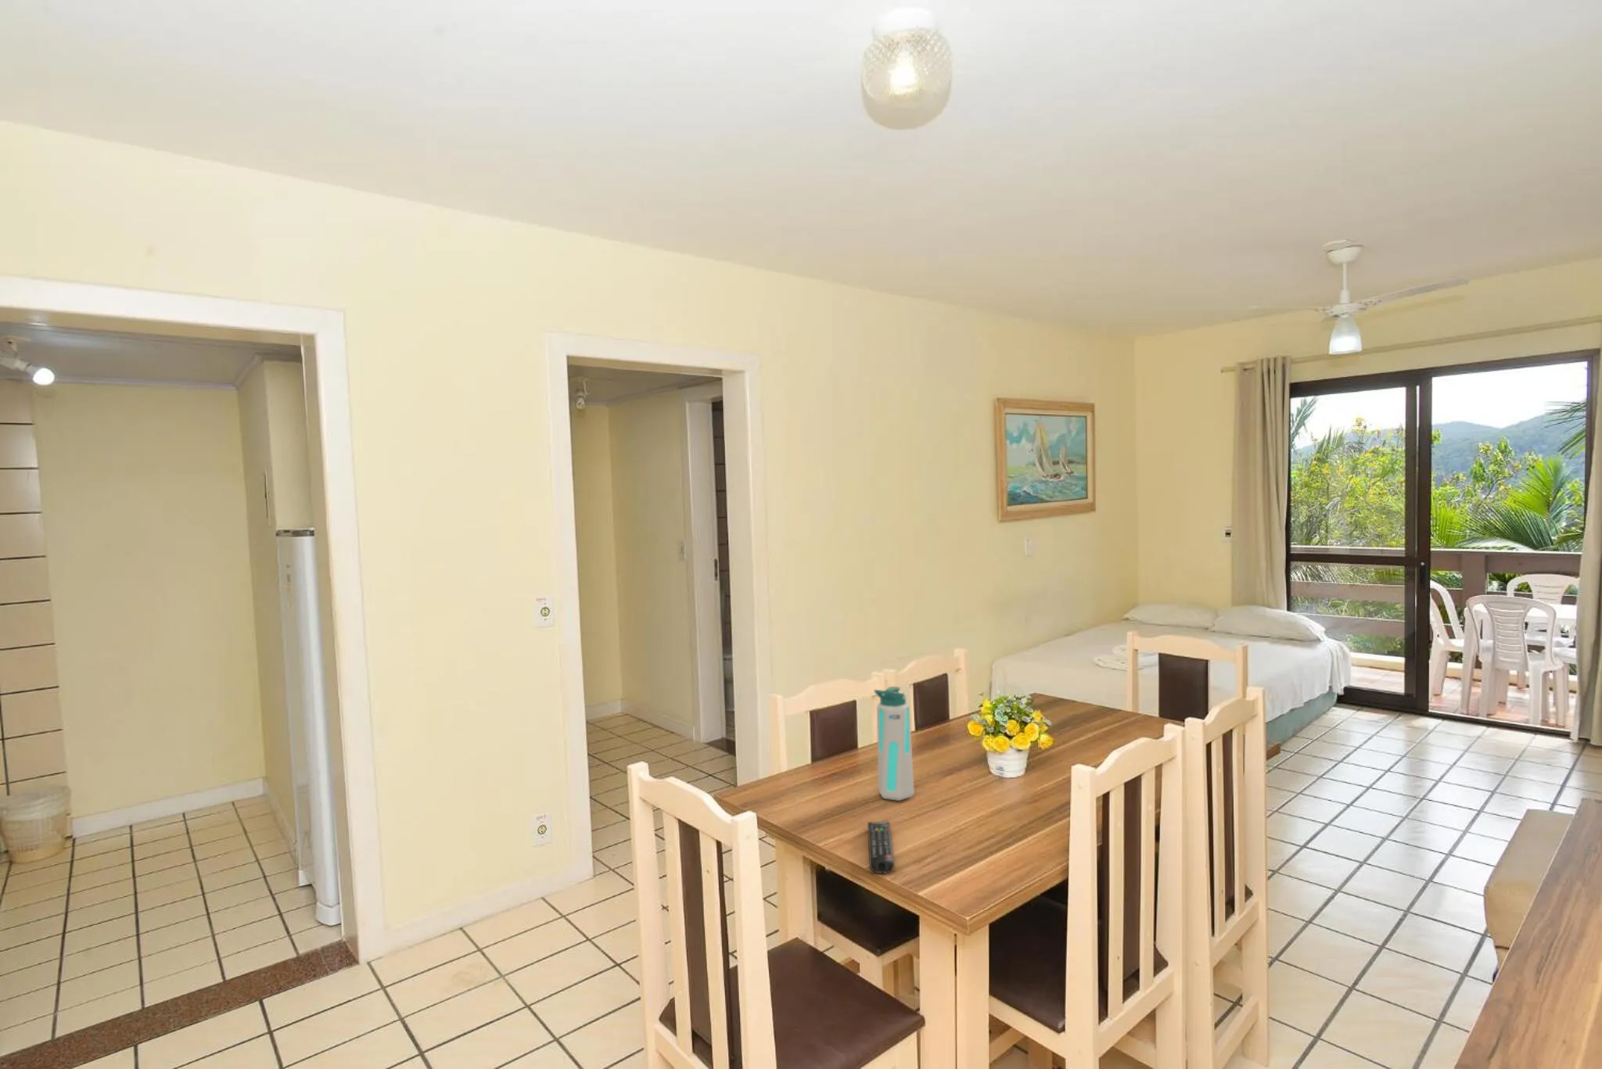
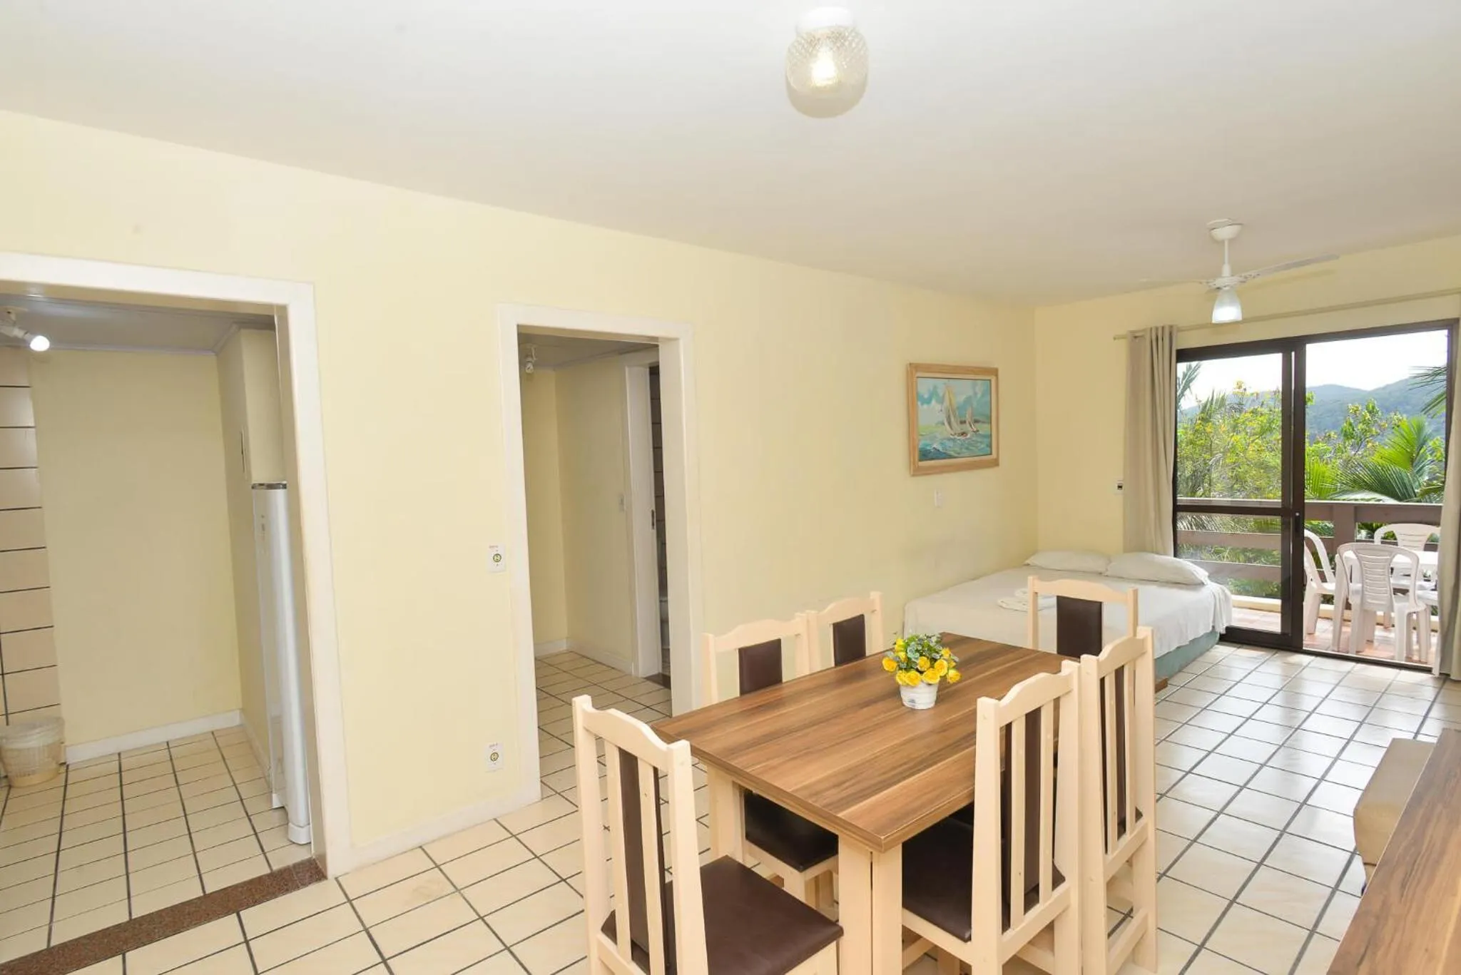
- remote control [867,821,895,873]
- water bottle [873,686,915,802]
